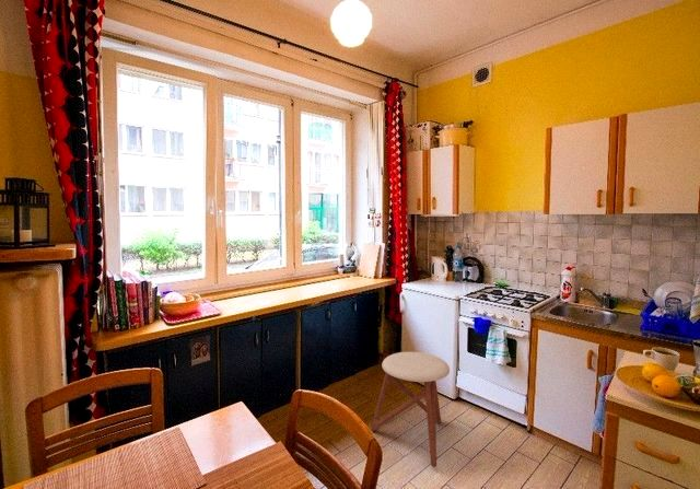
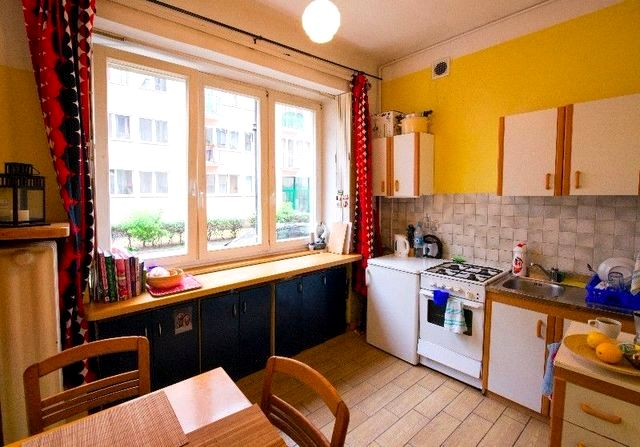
- stool [370,351,451,468]
